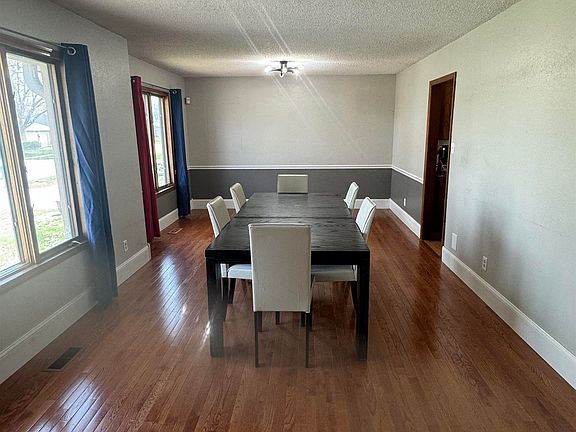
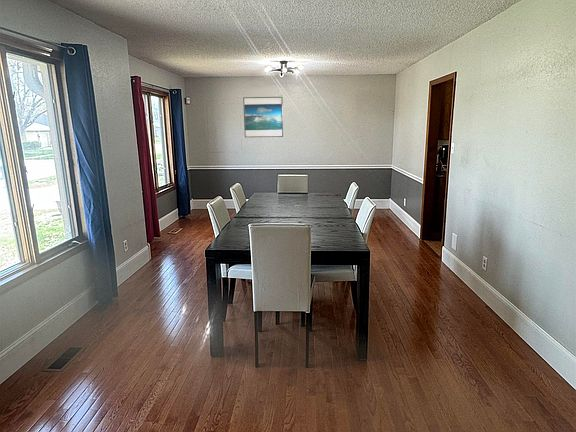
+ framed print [242,96,284,138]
